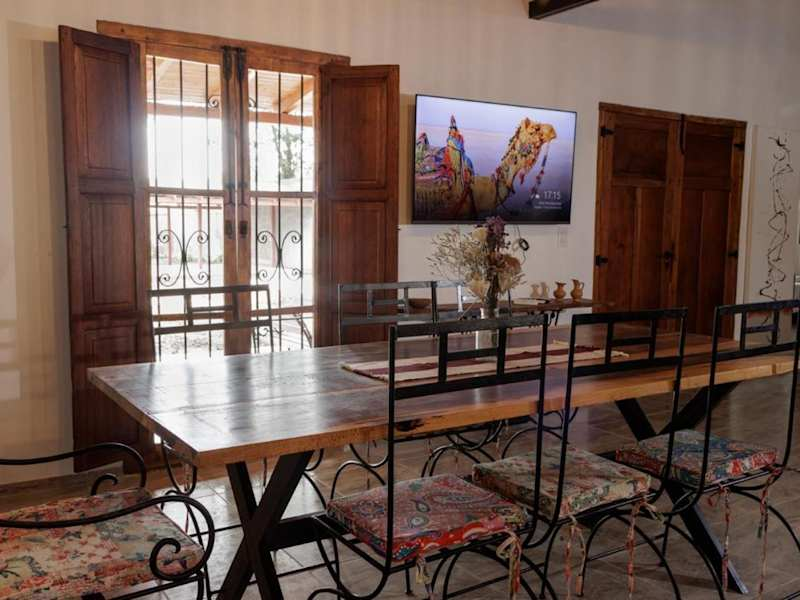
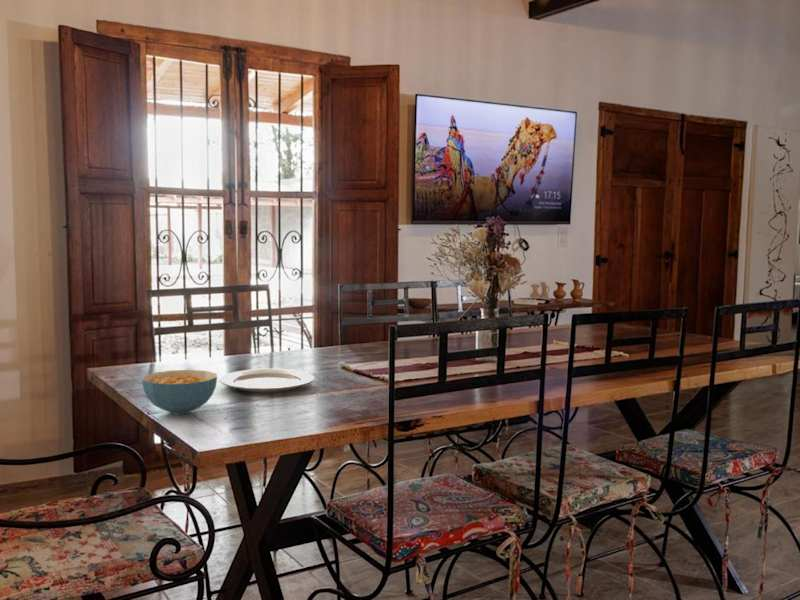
+ chinaware [219,368,315,393]
+ cereal bowl [141,369,218,416]
